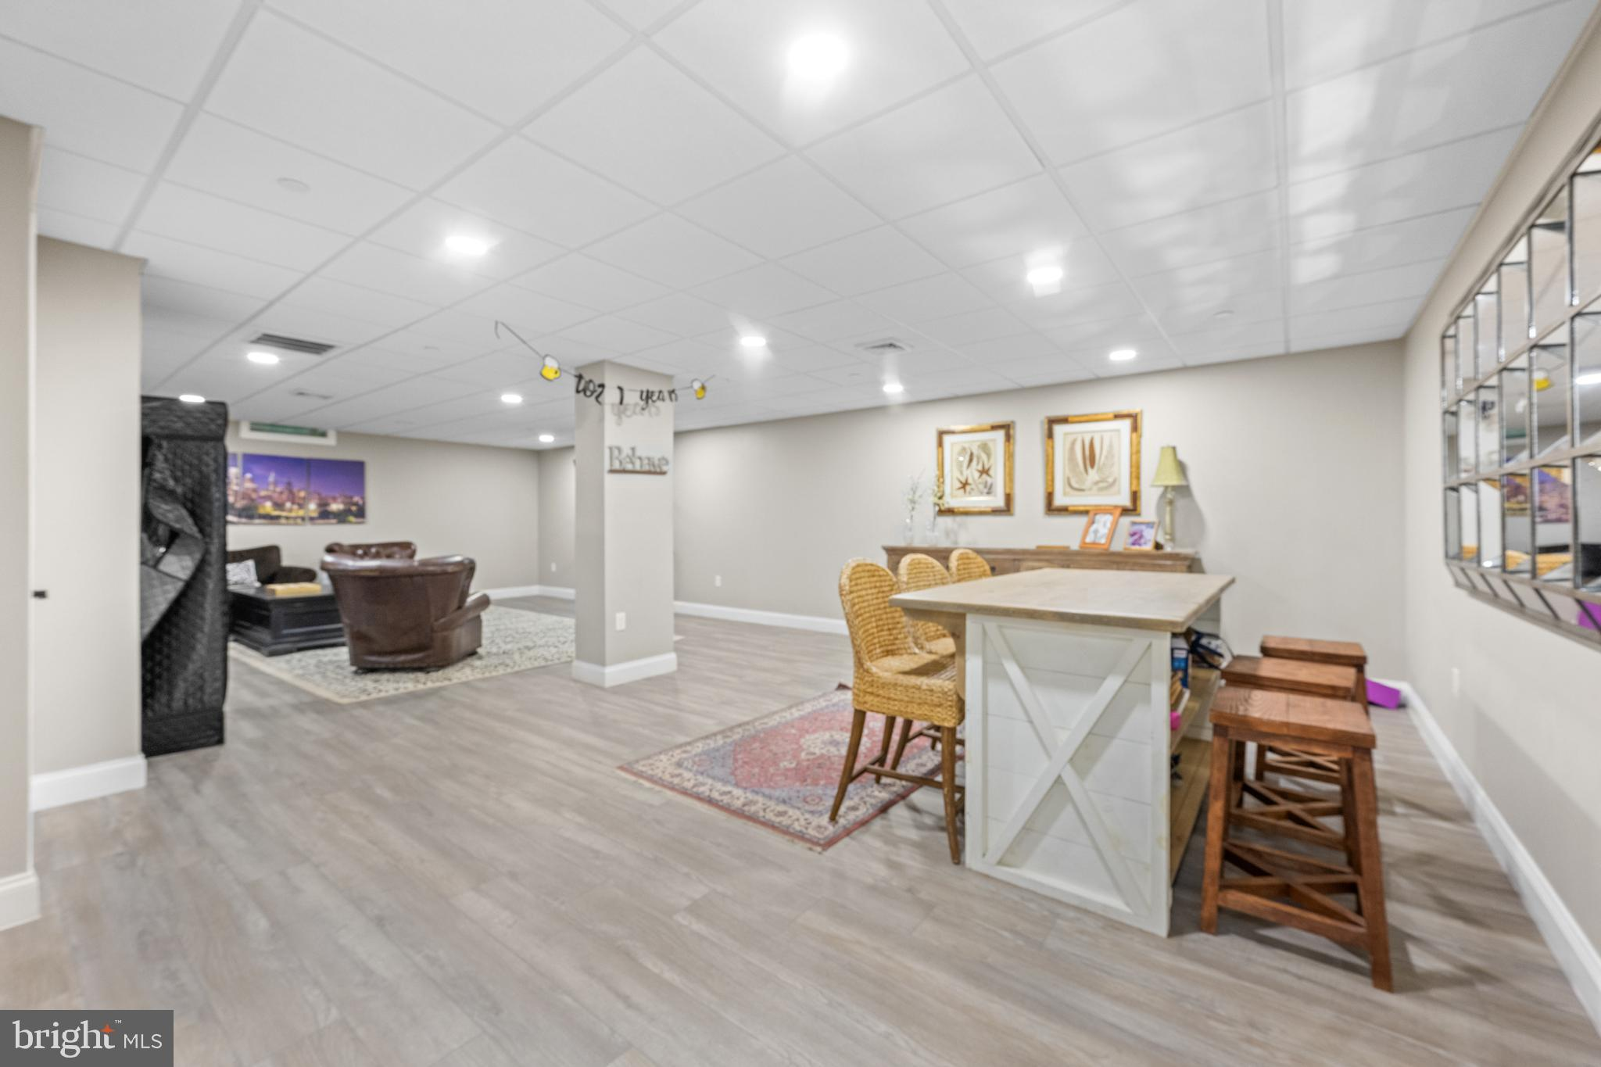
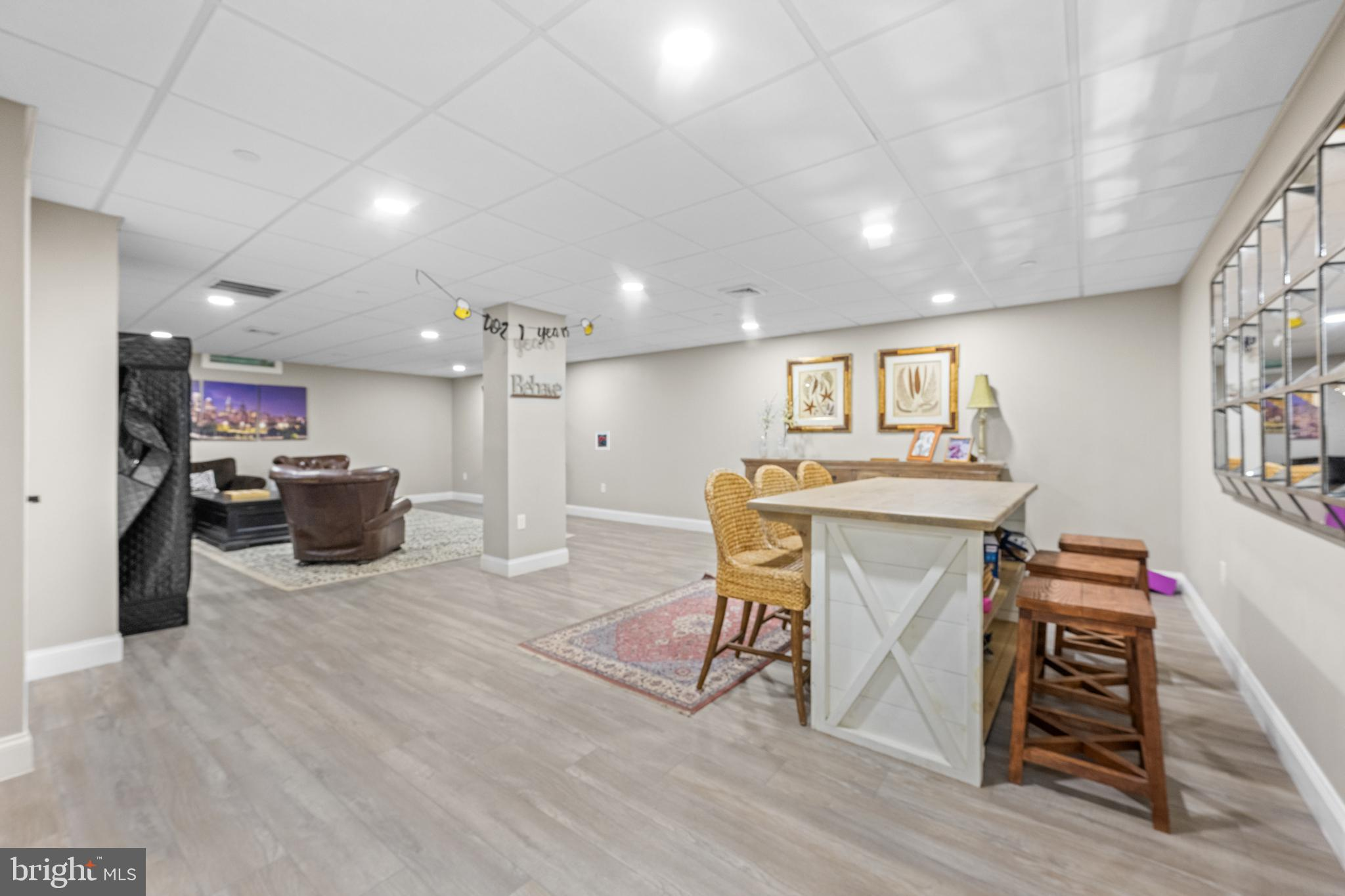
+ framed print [594,430,611,451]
